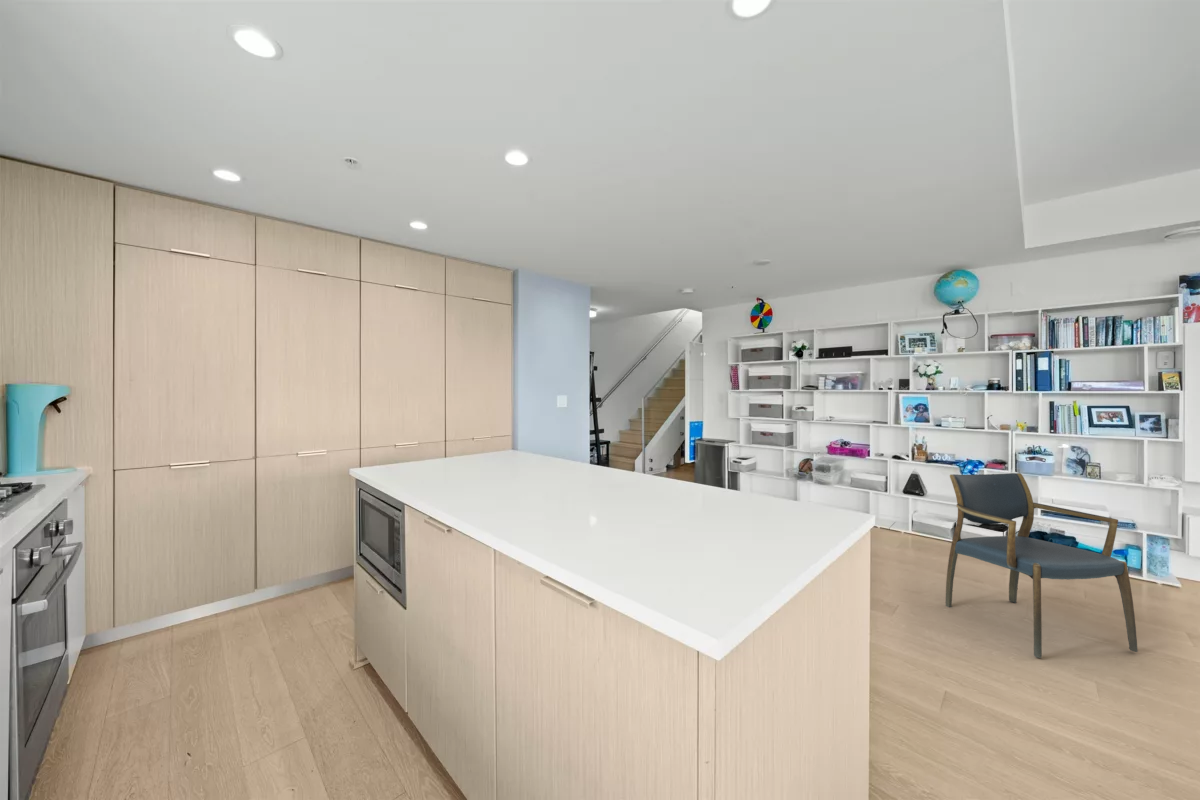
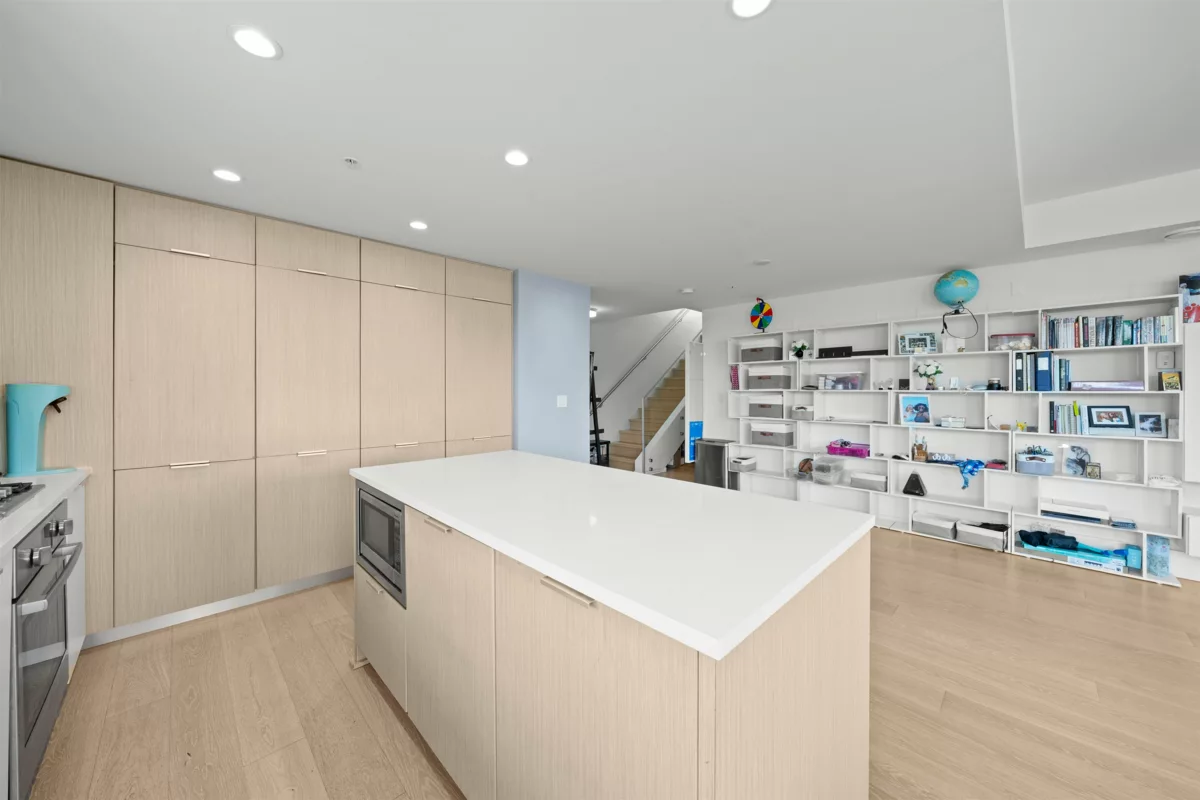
- armchair [945,472,1139,659]
